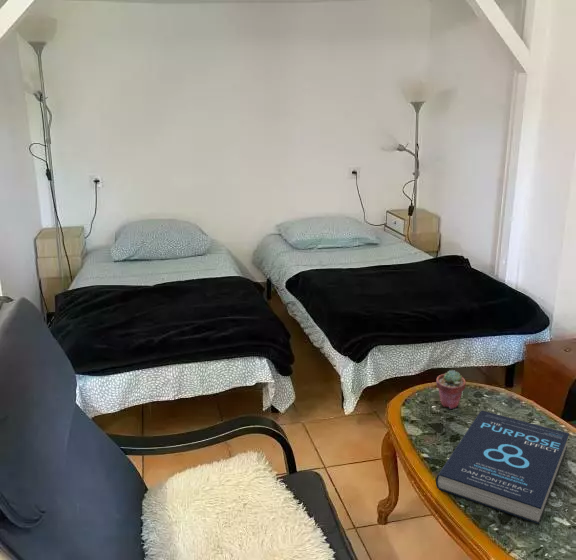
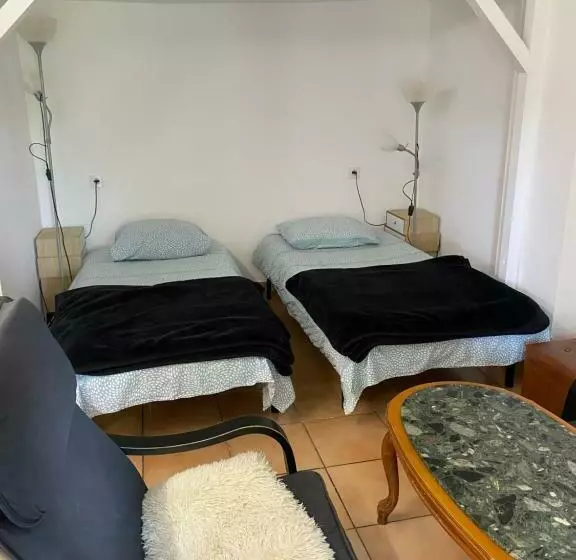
- potted succulent [435,369,467,410]
- book [435,410,570,525]
